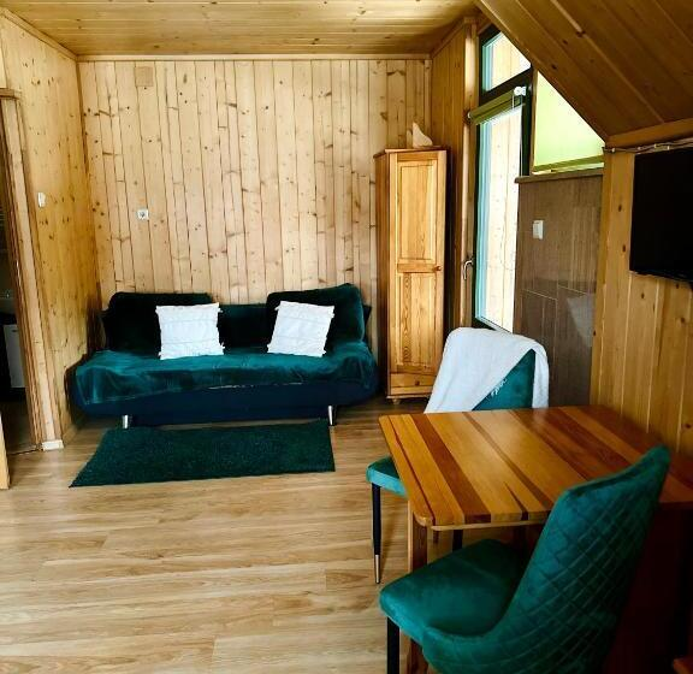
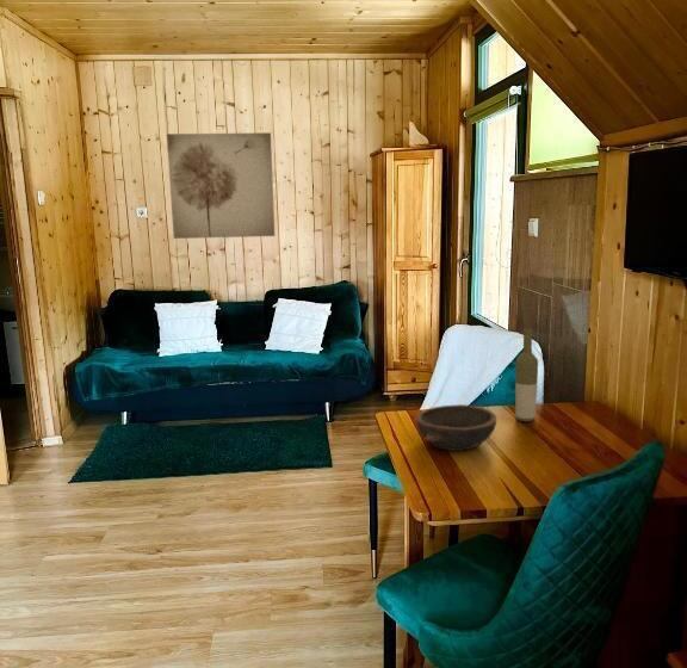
+ bottle [514,327,539,422]
+ bowl [415,403,497,452]
+ wall art [166,131,276,240]
